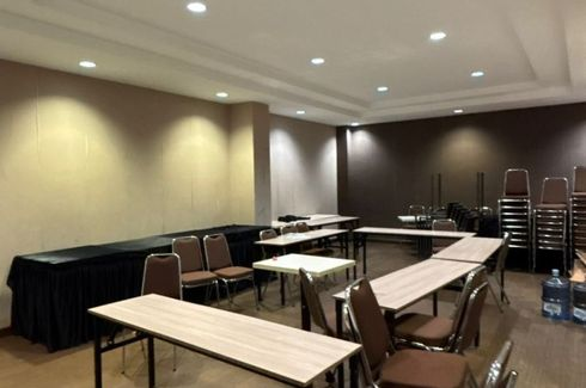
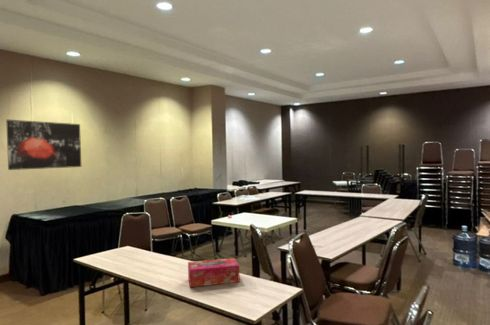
+ wall art [5,119,82,171]
+ tissue box [187,257,241,288]
